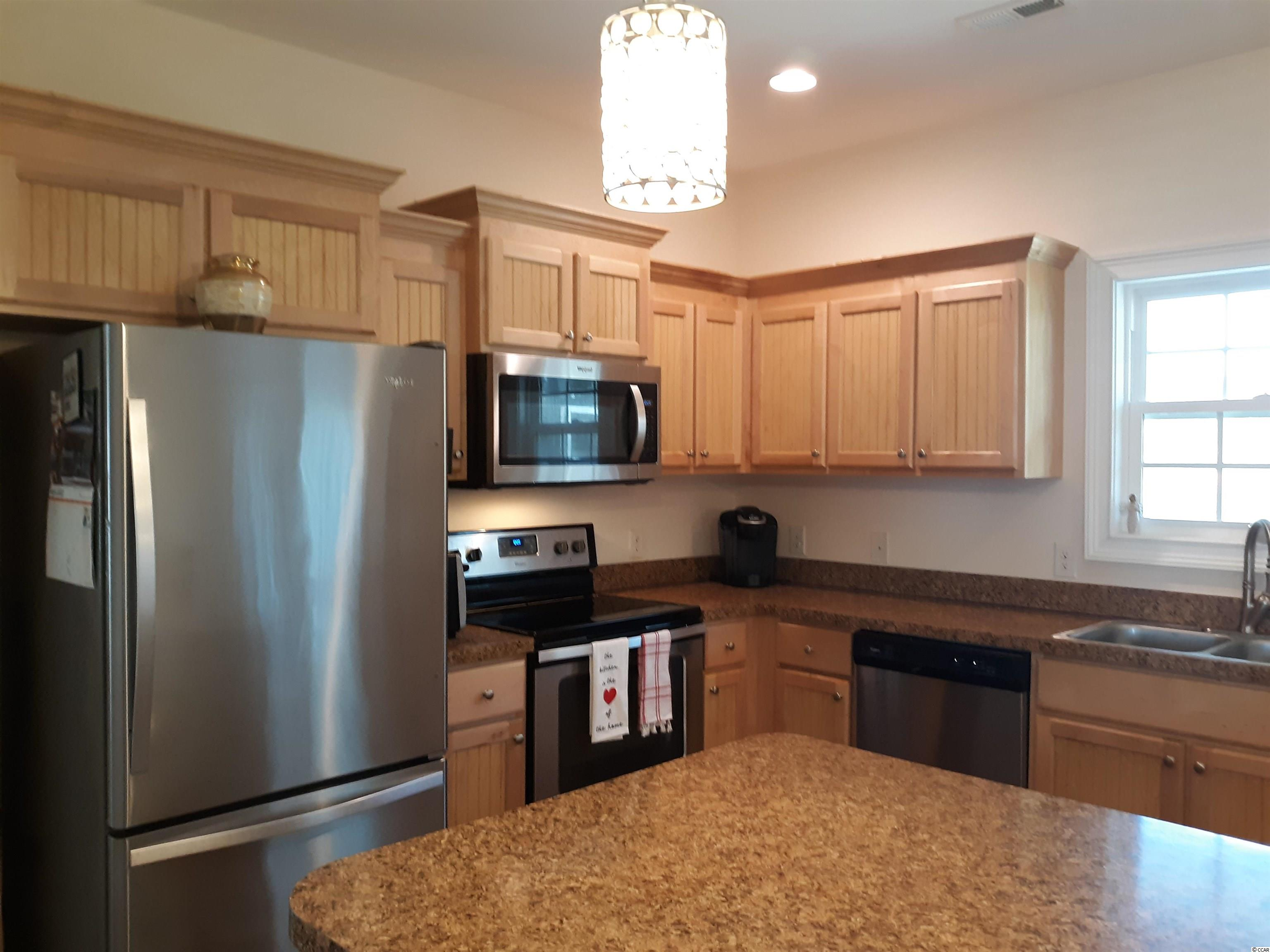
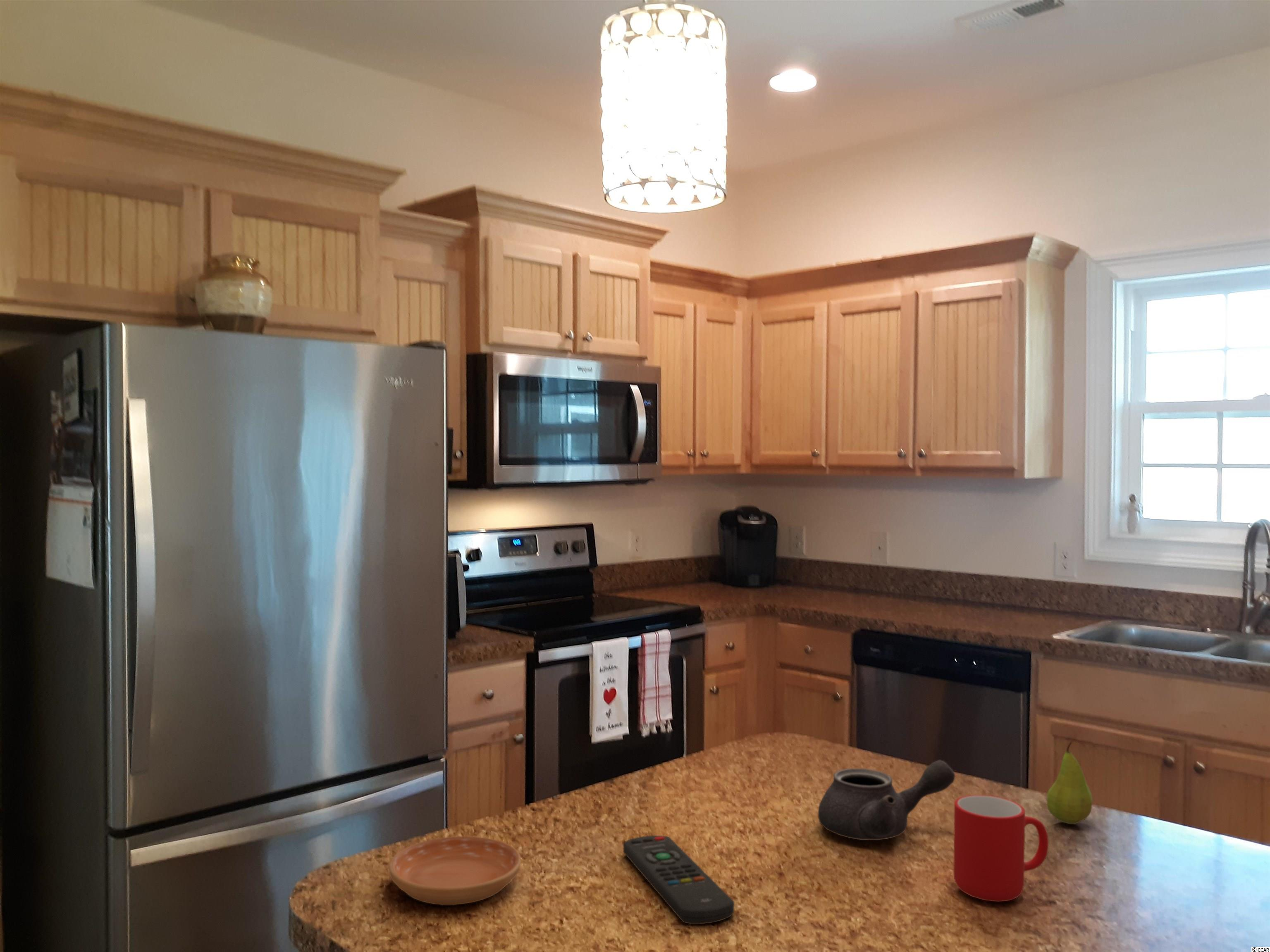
+ fruit [1046,741,1093,824]
+ cup [953,795,1049,902]
+ remote control [623,835,735,924]
+ teapot [818,760,955,841]
+ saucer [389,836,521,905]
